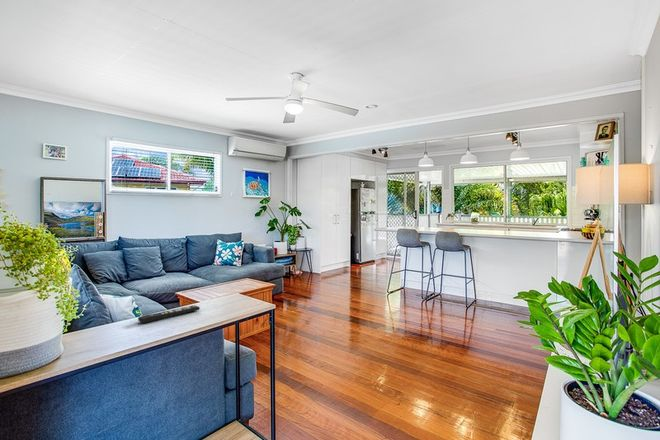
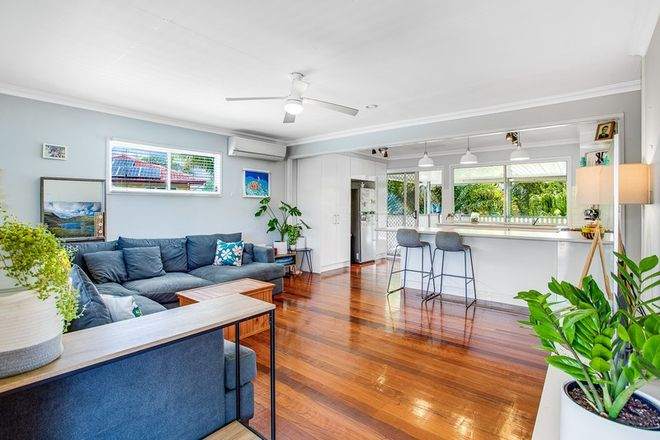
- remote control [137,304,201,324]
